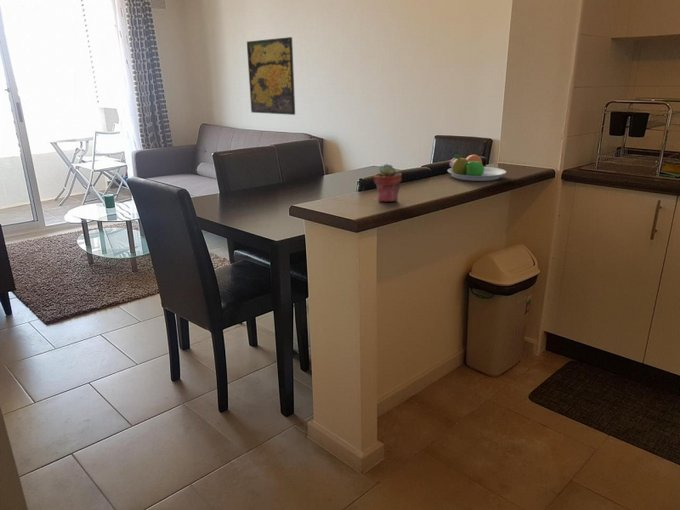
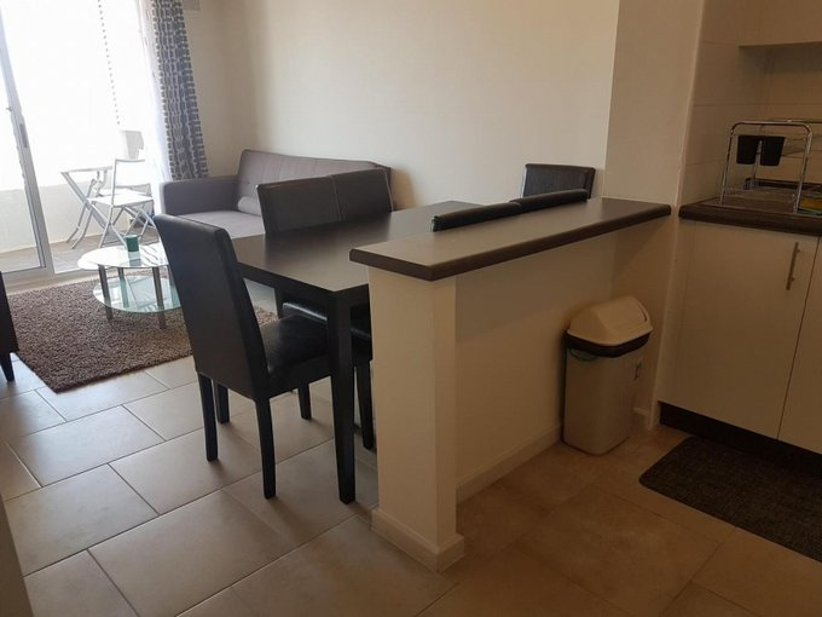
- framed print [246,36,296,116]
- potted succulent [373,163,403,203]
- fruit bowl [446,153,507,182]
